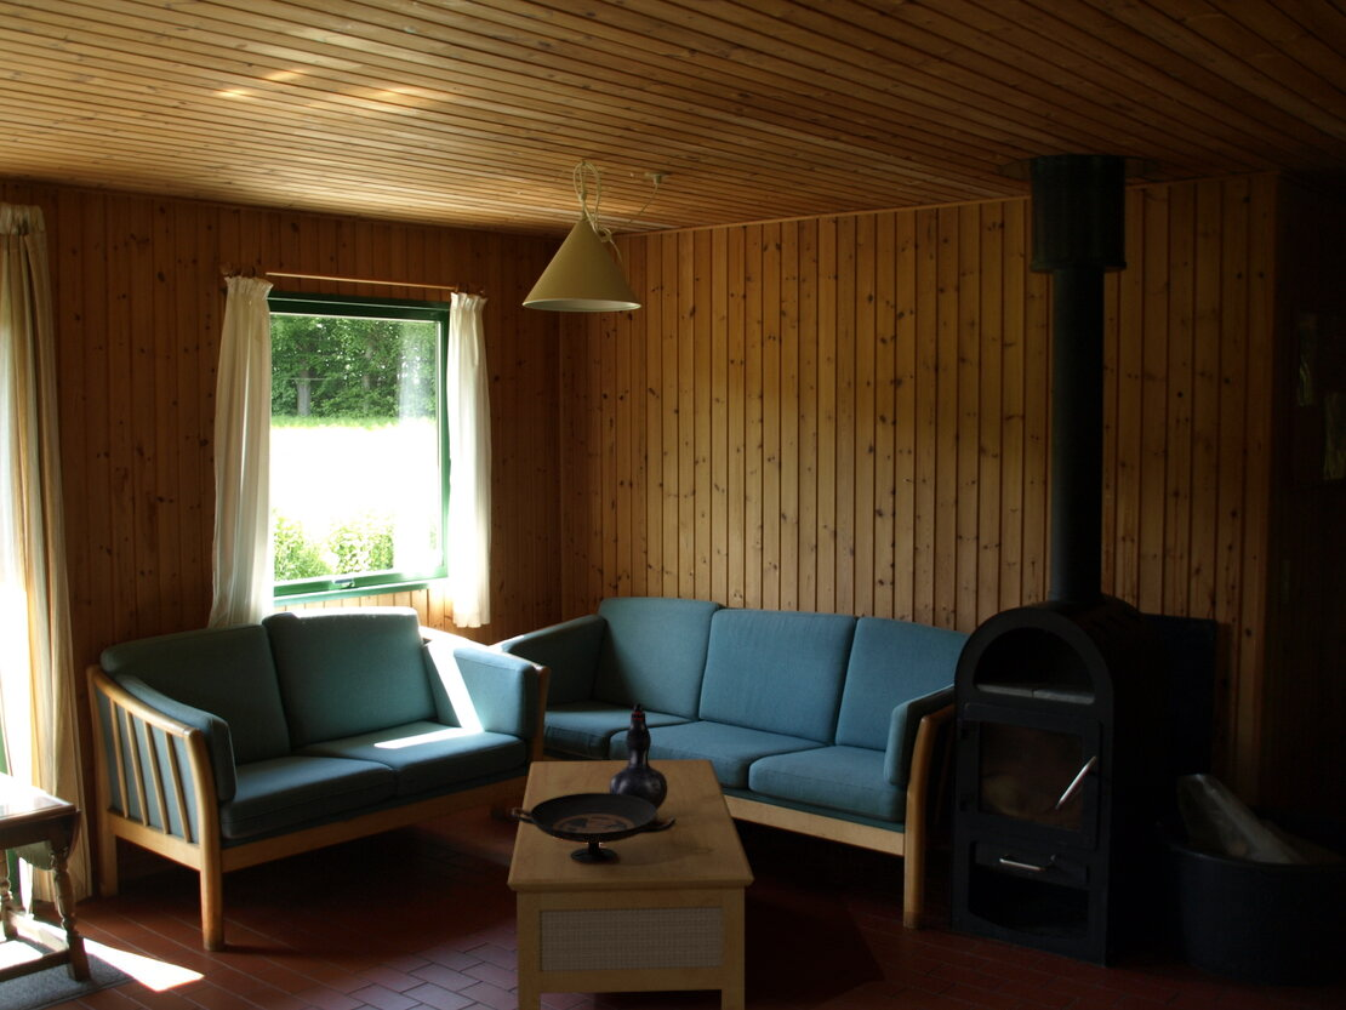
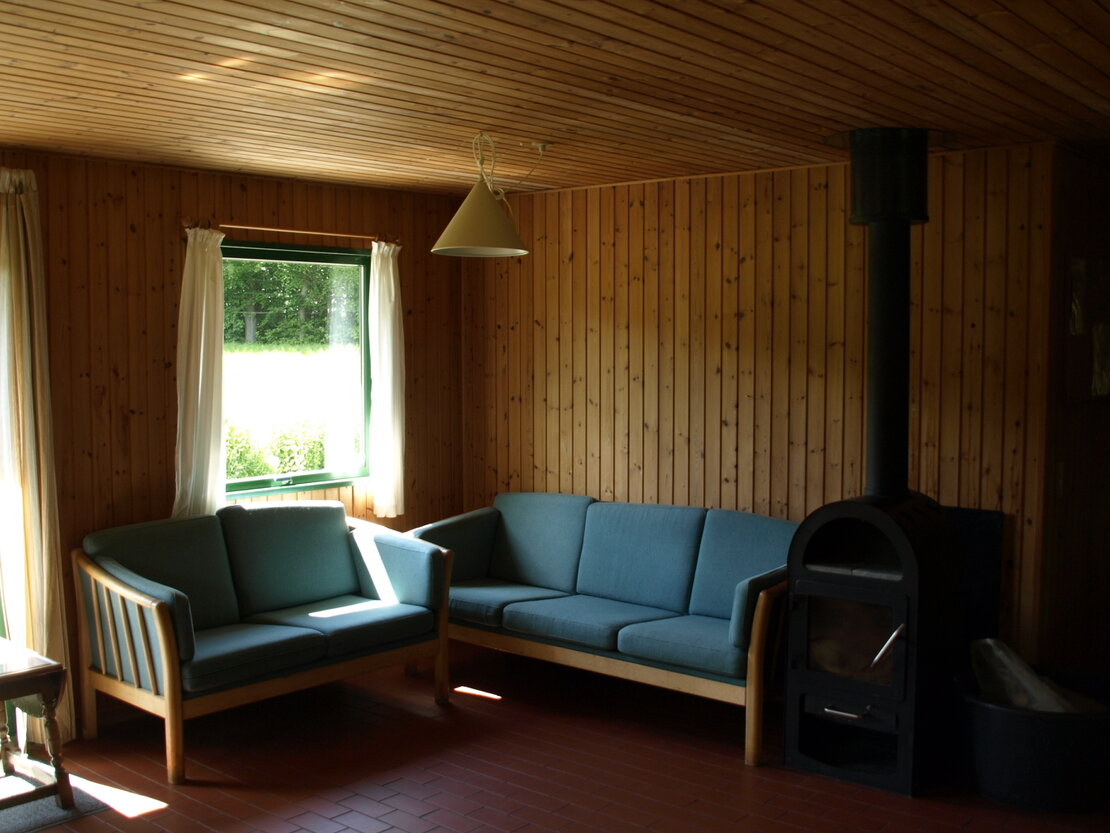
- decorative bowl [511,793,675,865]
- coffee table [507,758,755,1010]
- decorative vase [609,702,668,810]
